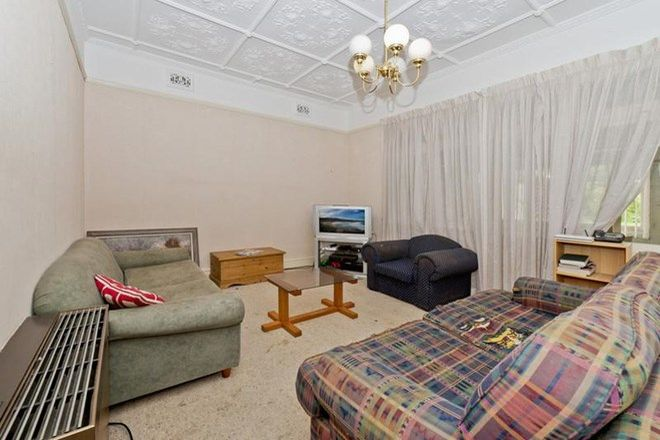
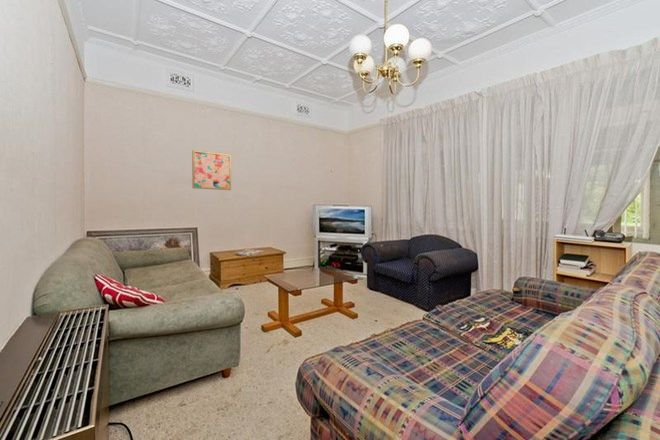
+ wall art [191,149,232,191]
